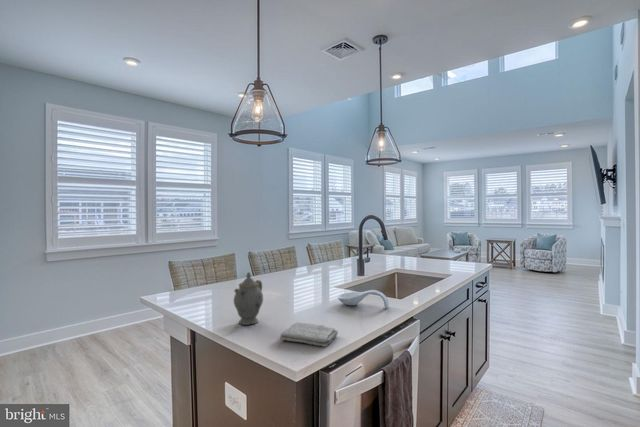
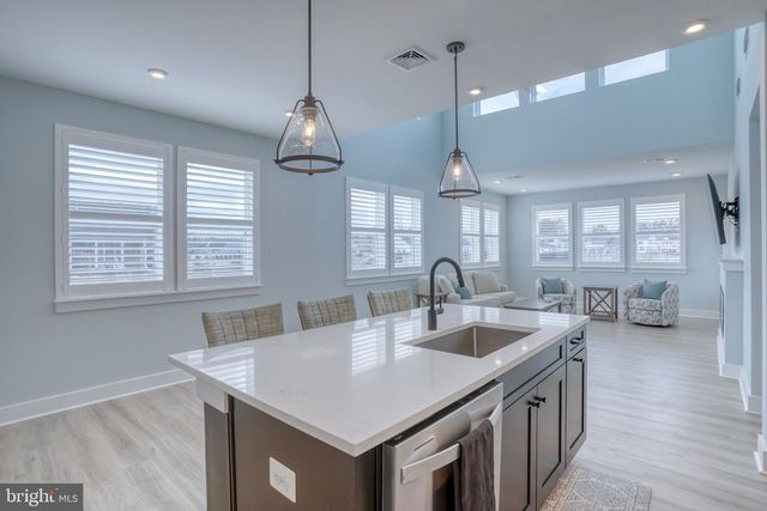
- chinaware [233,271,264,326]
- spoon rest [337,289,390,309]
- washcloth [279,321,339,348]
